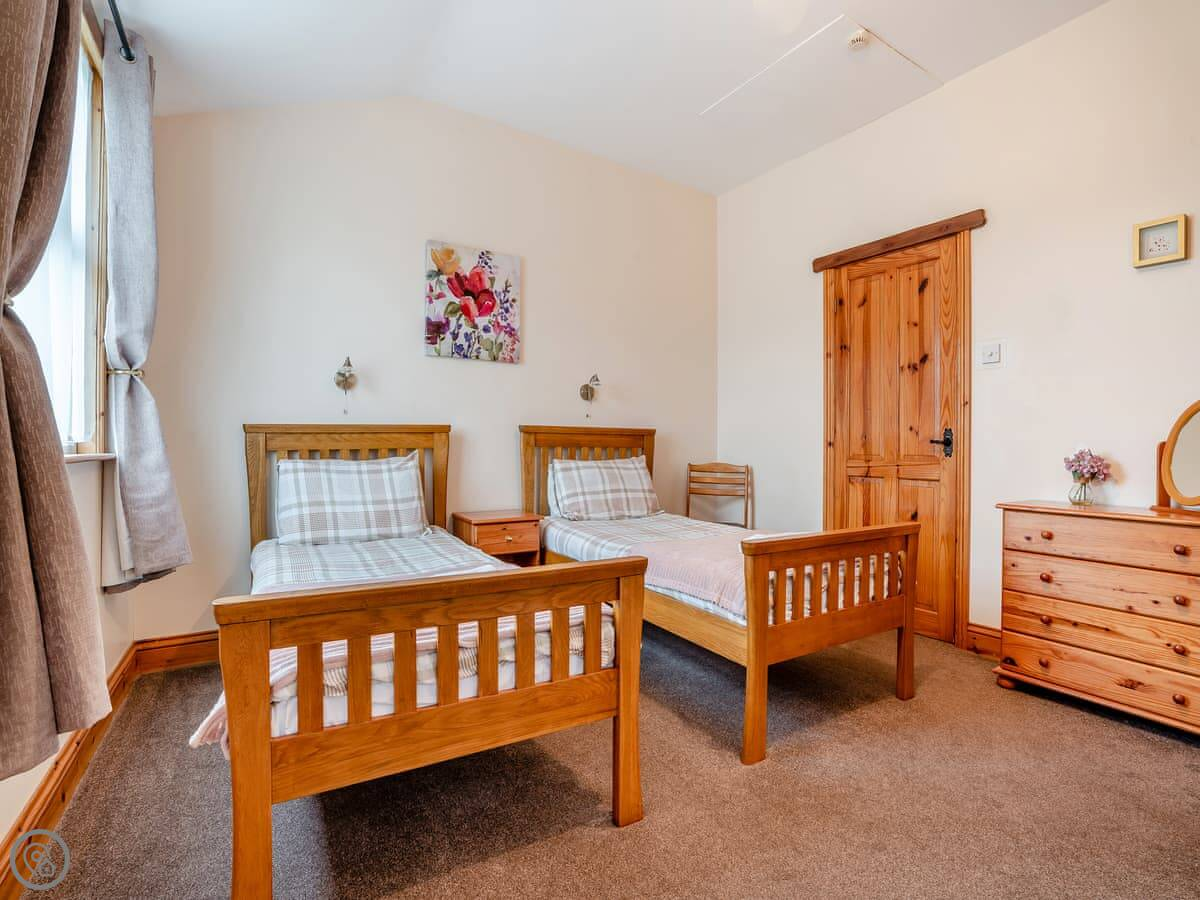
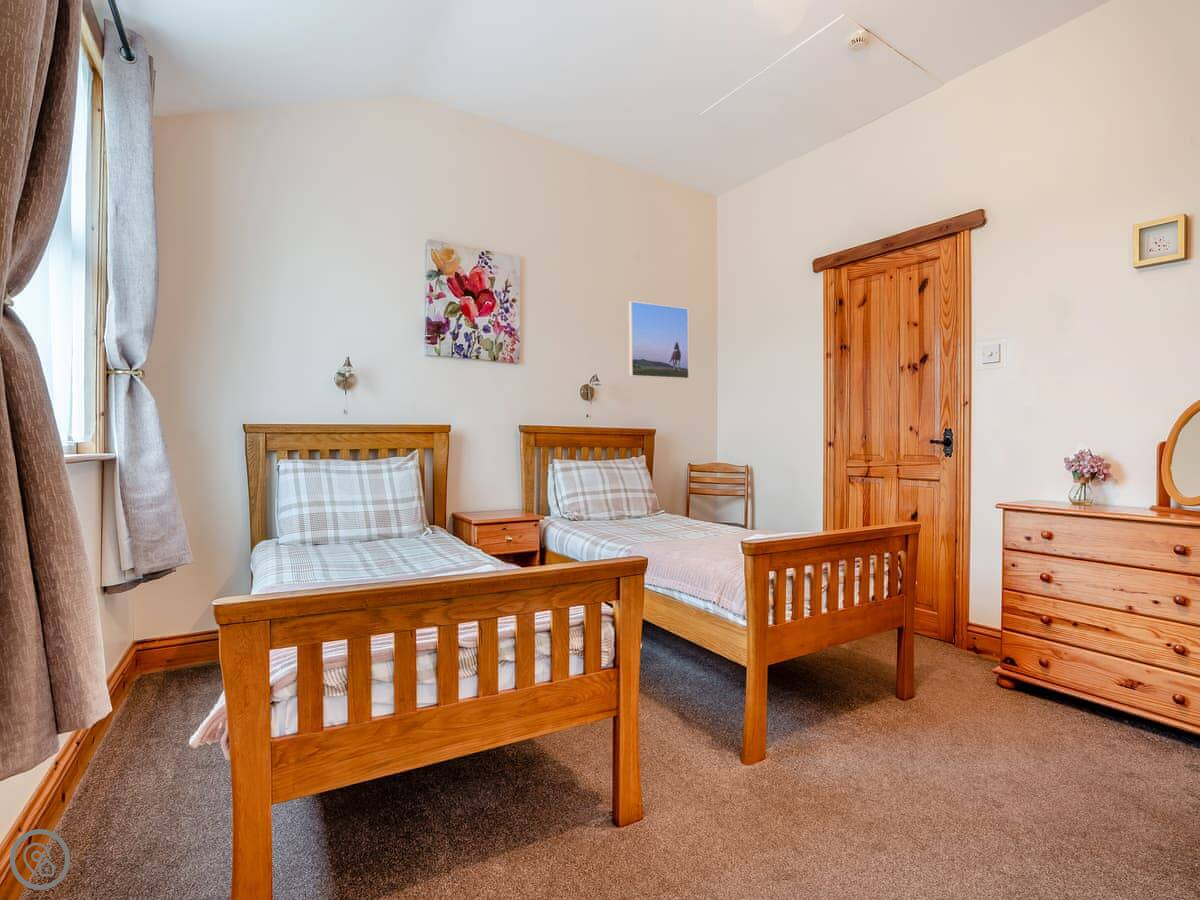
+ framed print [627,300,690,380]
